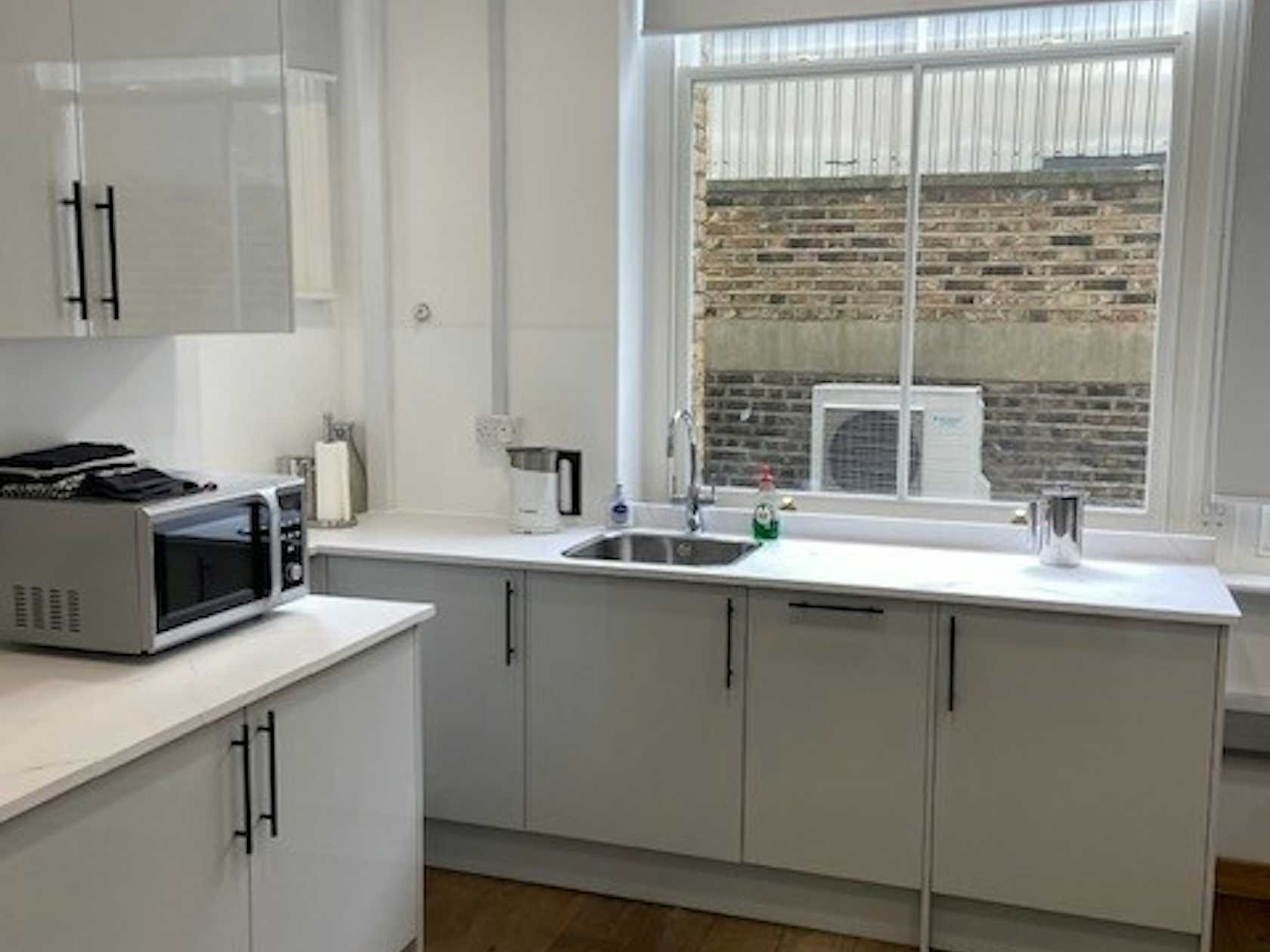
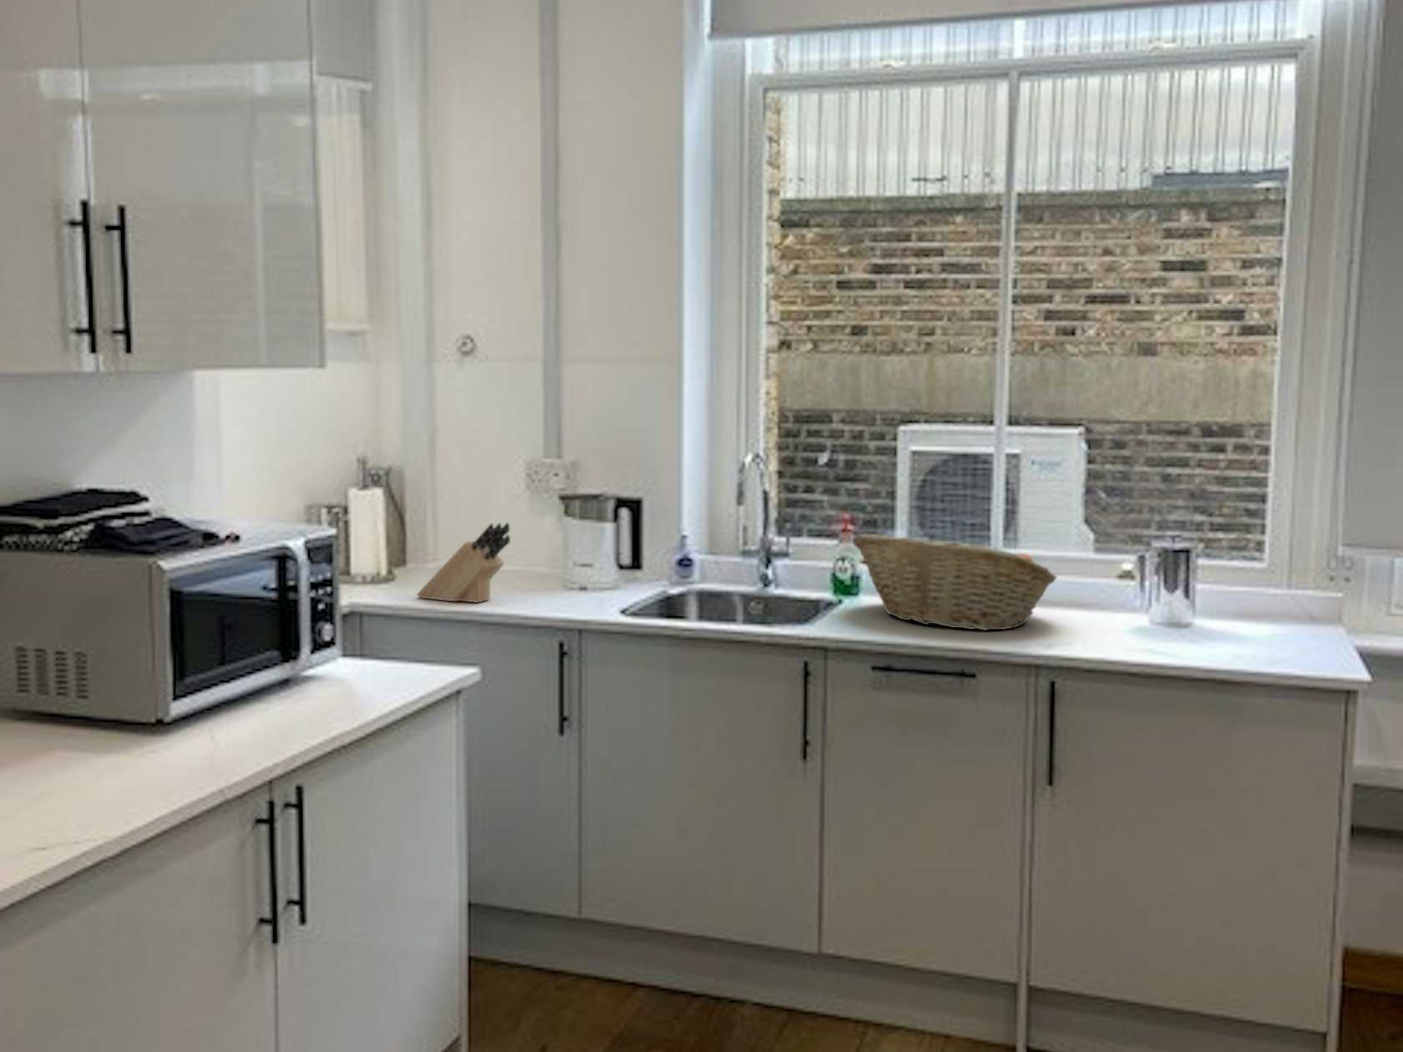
+ fruit basket [852,533,1058,631]
+ knife block [415,522,511,603]
